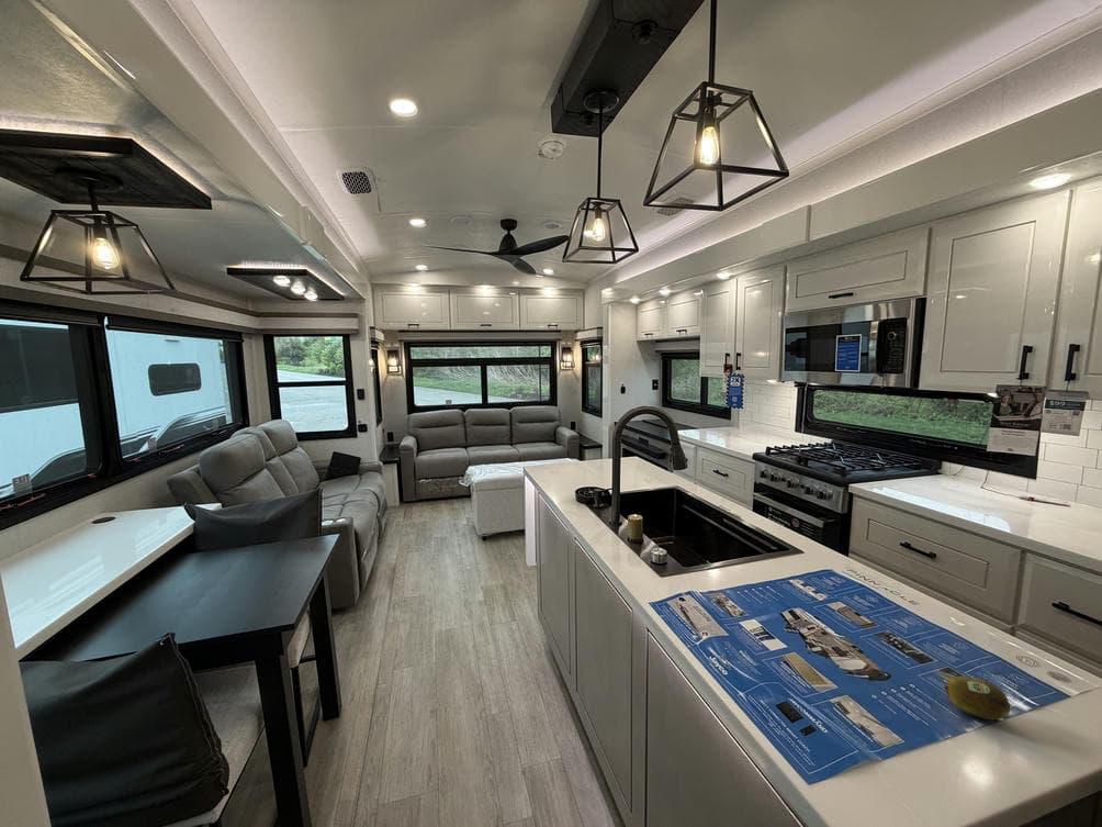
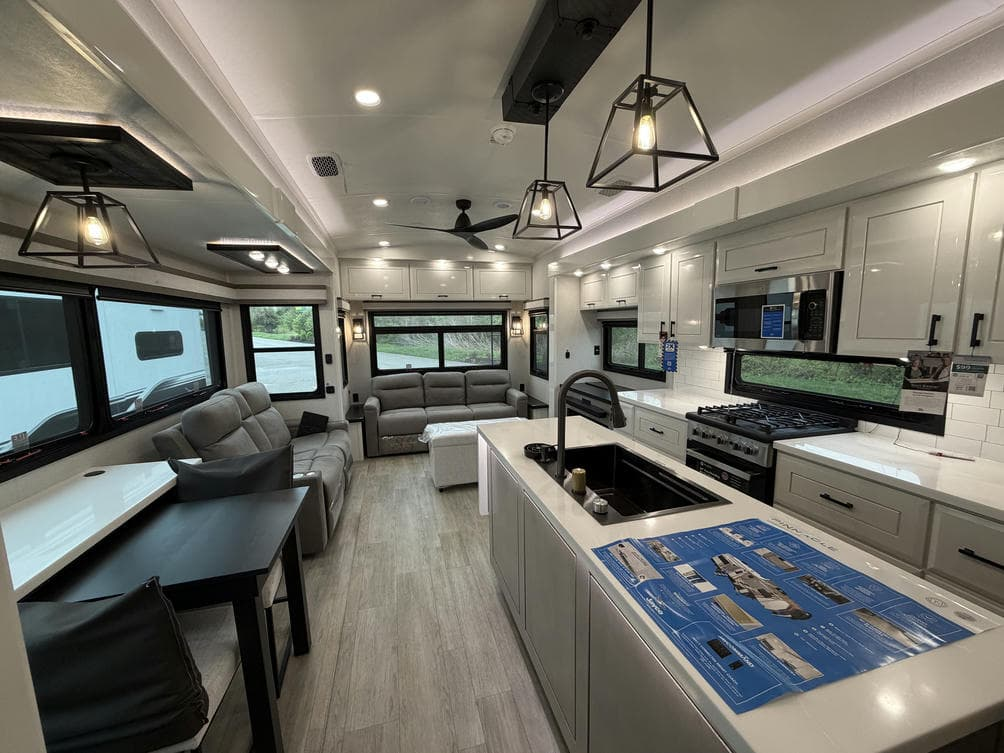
- fruit [943,675,1012,720]
